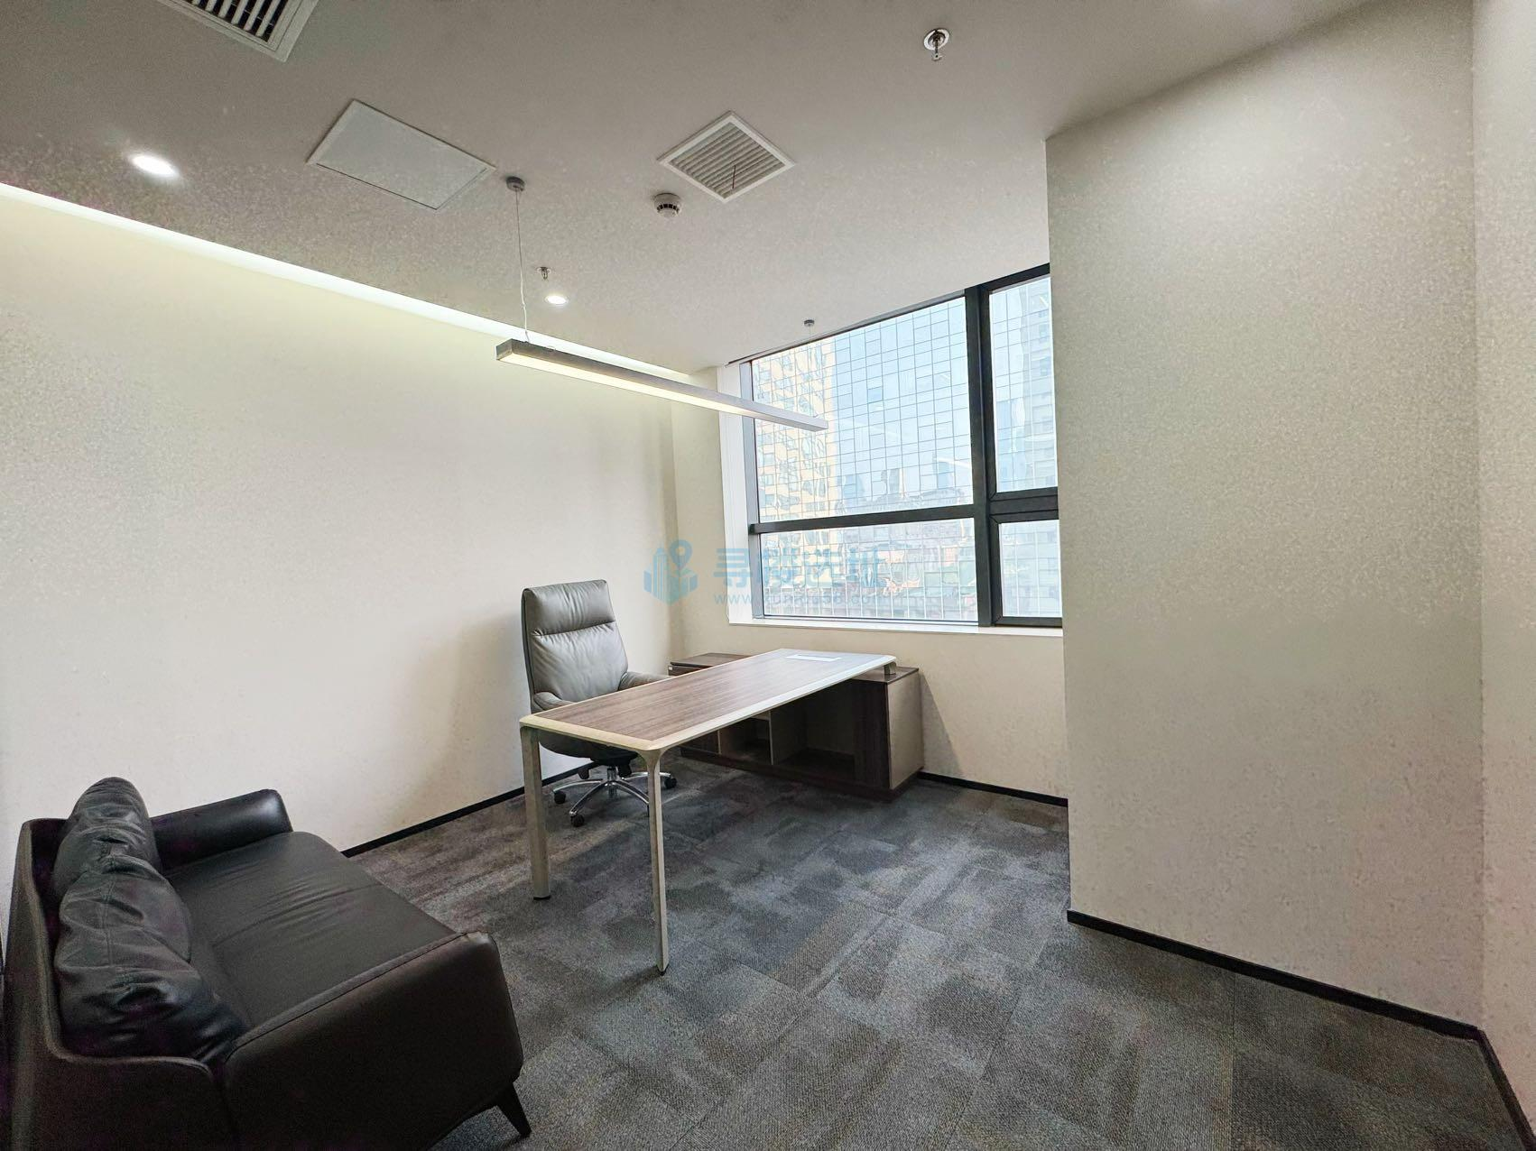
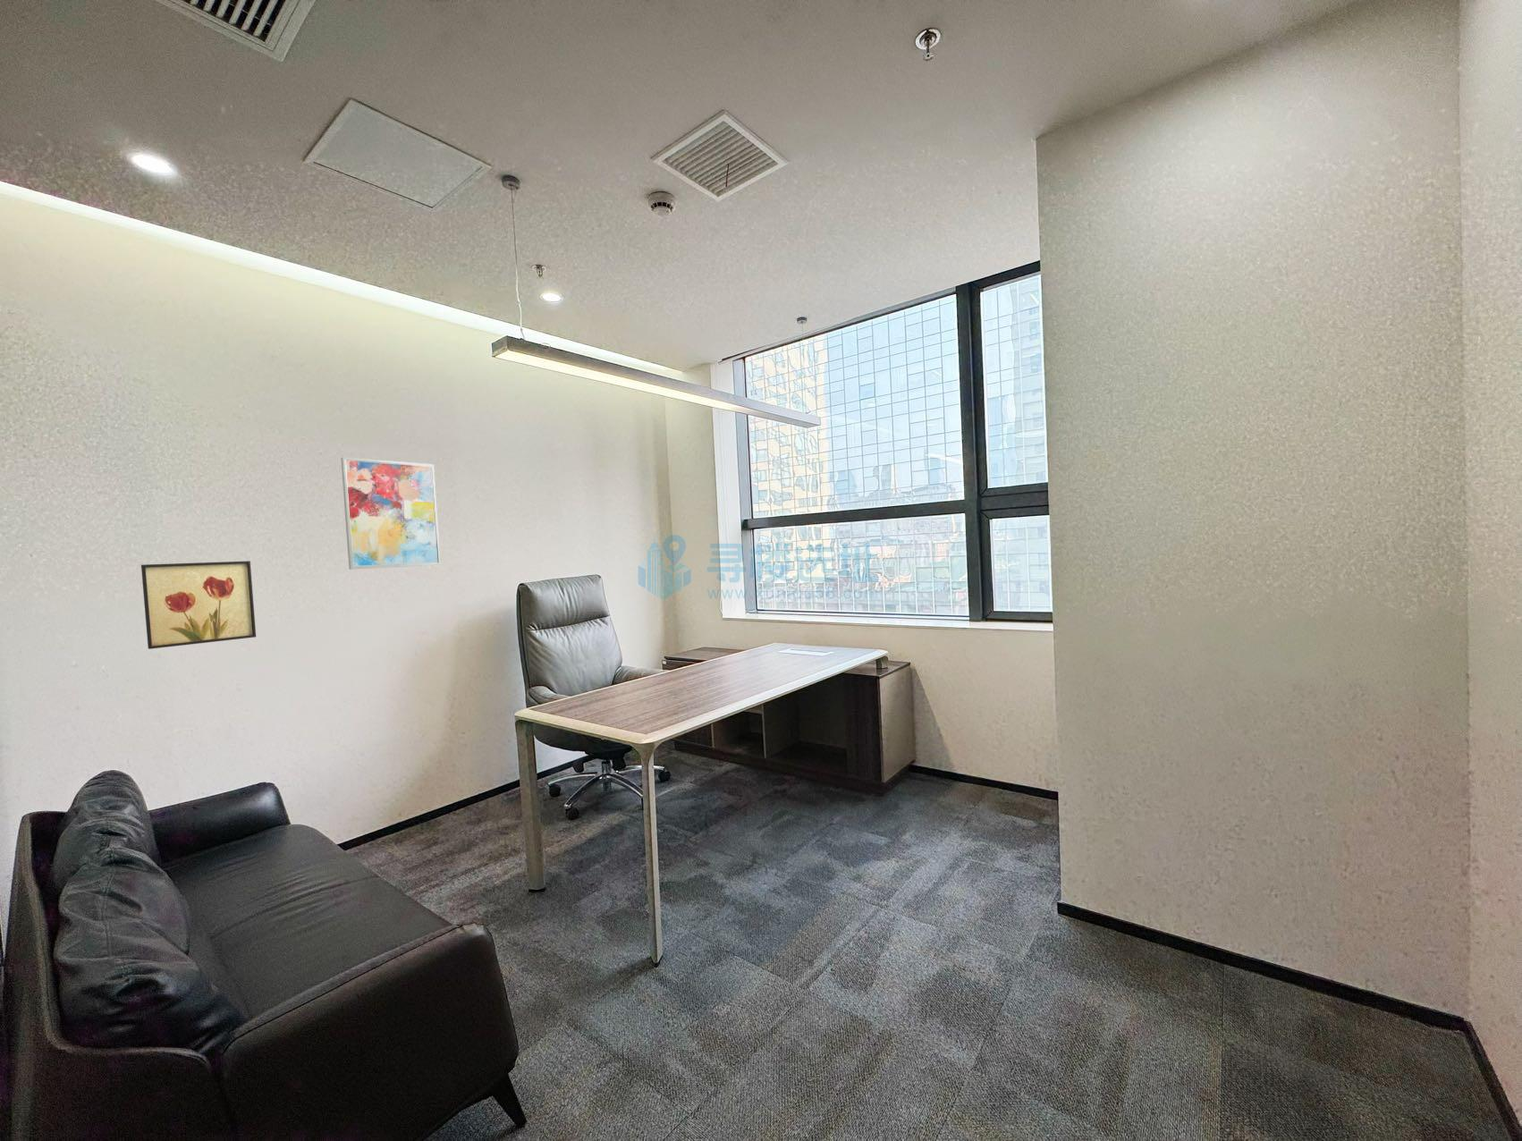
+ wall art [140,560,256,650]
+ wall art [340,457,442,570]
